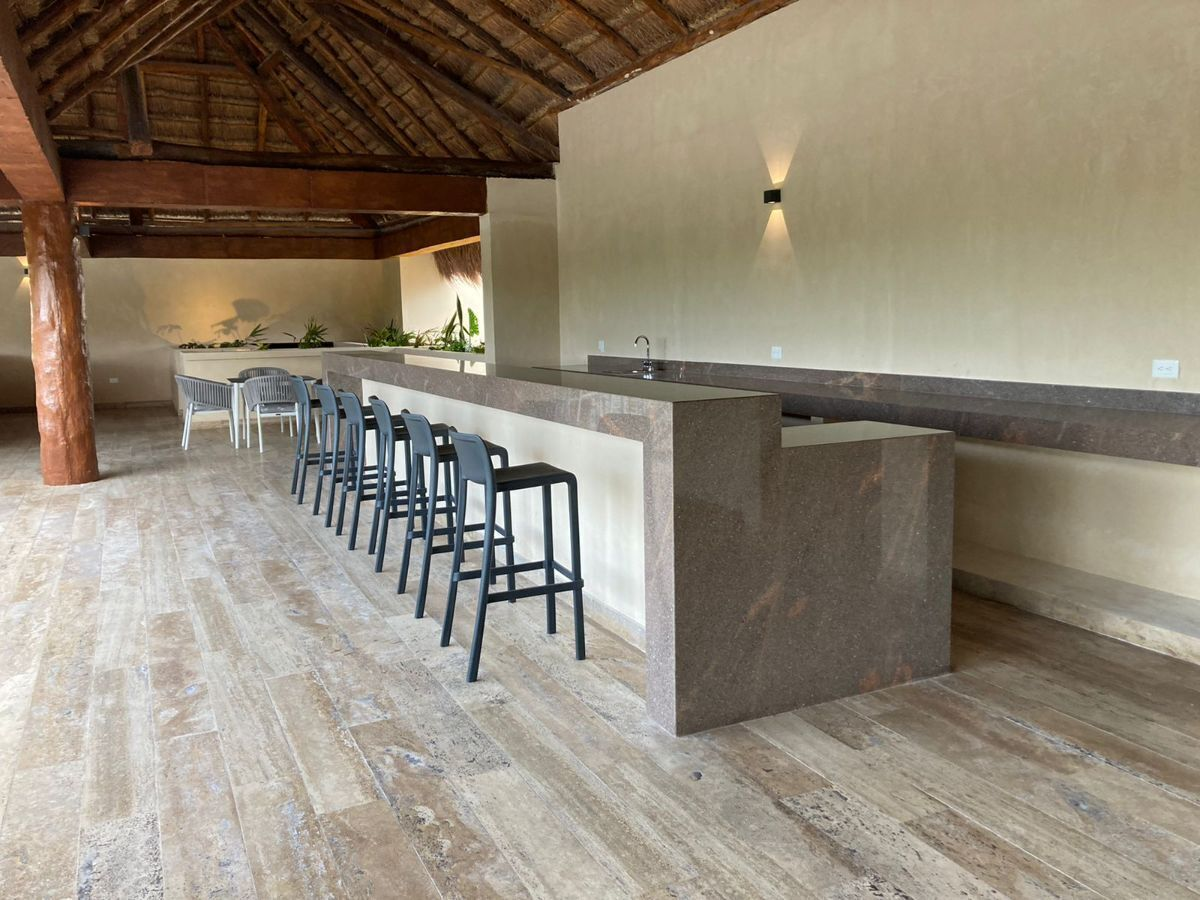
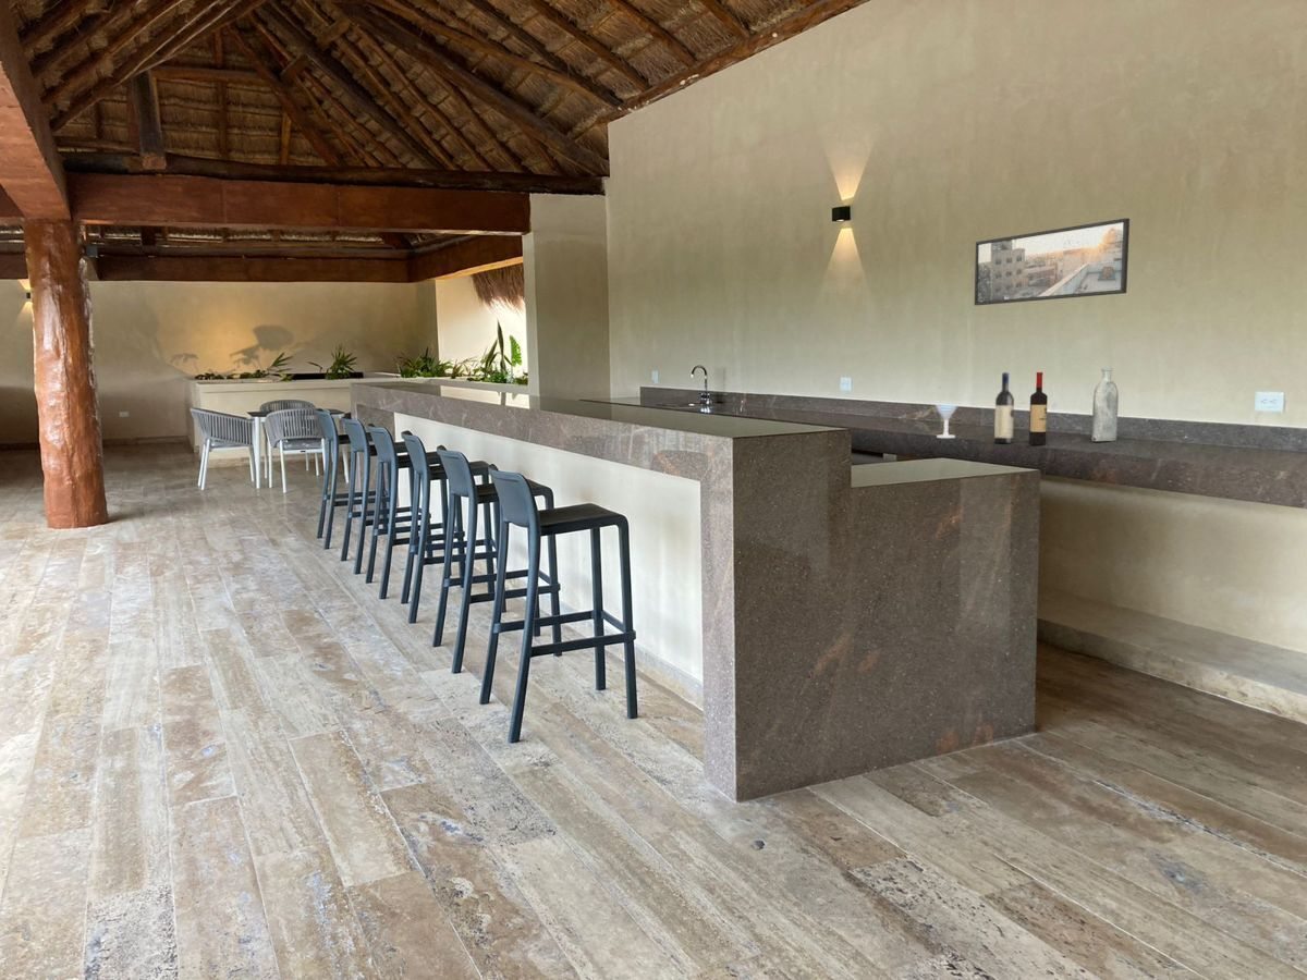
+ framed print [974,218,1131,306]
+ cocktail glass [935,404,958,439]
+ wine bottle [1028,371,1049,446]
+ bottle [1090,367,1120,442]
+ wine bottle [993,371,1015,444]
